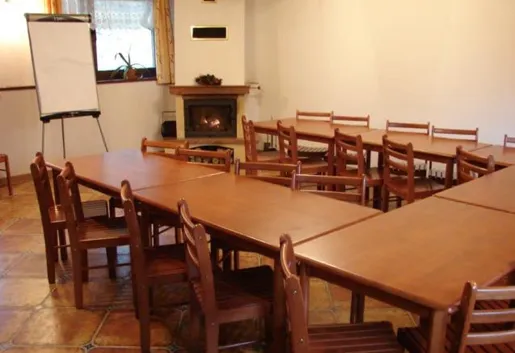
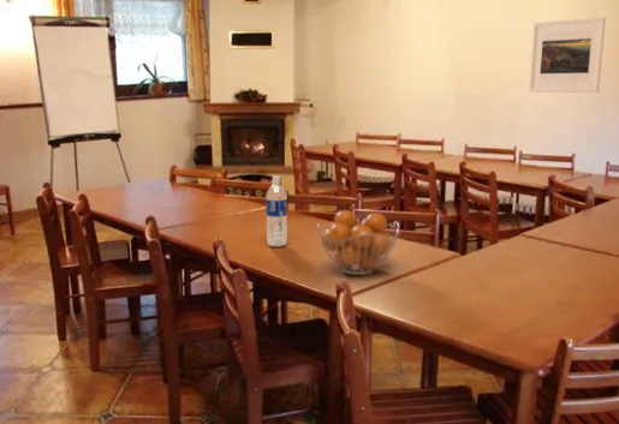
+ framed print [528,17,607,94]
+ fruit basket [316,209,400,276]
+ water bottle [264,175,288,249]
